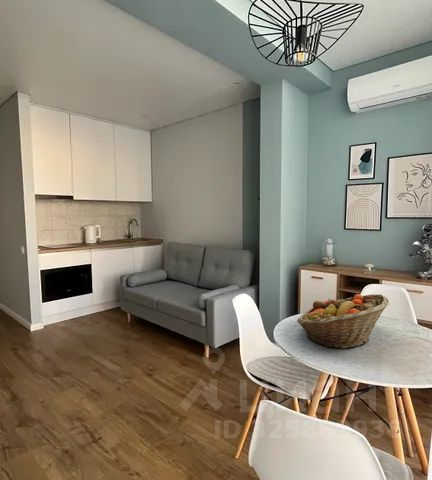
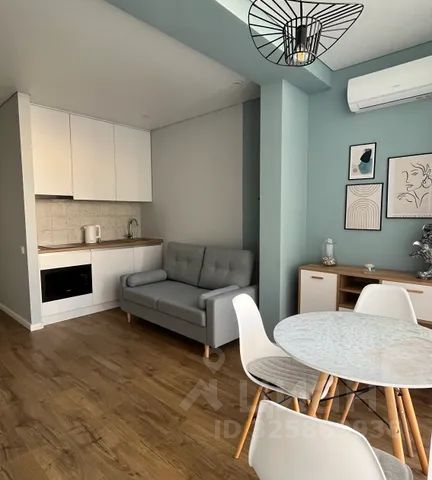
- fruit basket [296,293,390,349]
